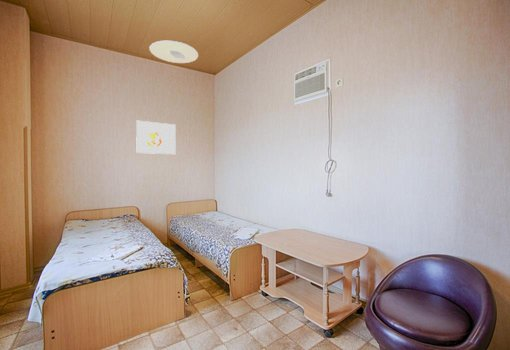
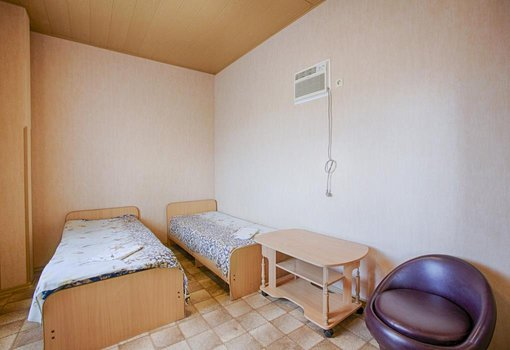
- ceiling light [148,40,199,64]
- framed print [135,120,177,155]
